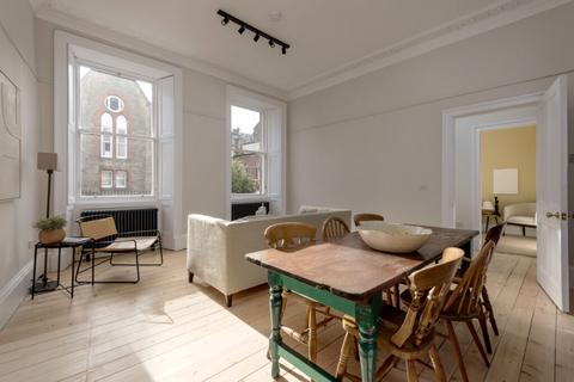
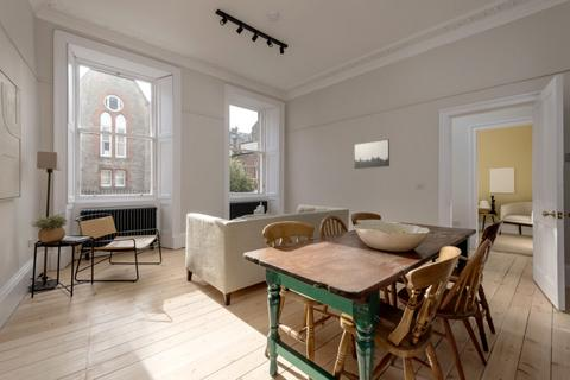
+ wall art [353,138,391,170]
